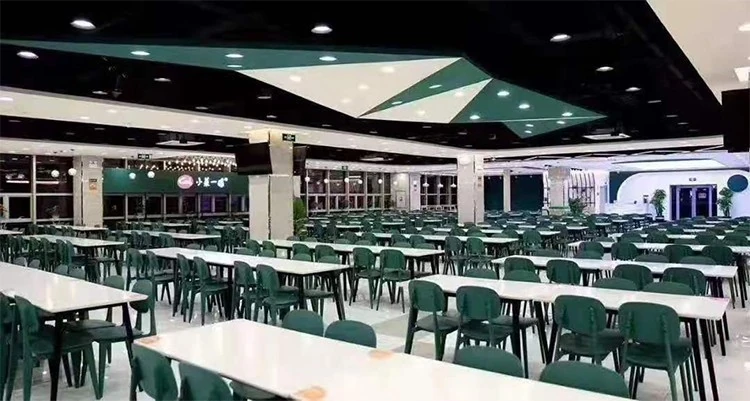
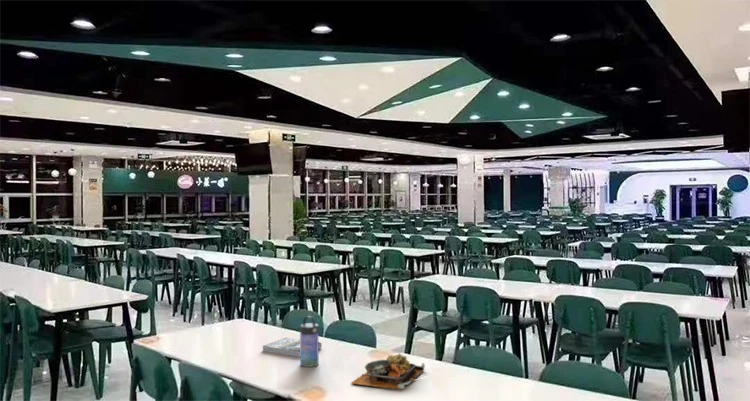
+ book [262,337,323,358]
+ food tray [350,352,426,391]
+ water bottle [299,315,320,368]
